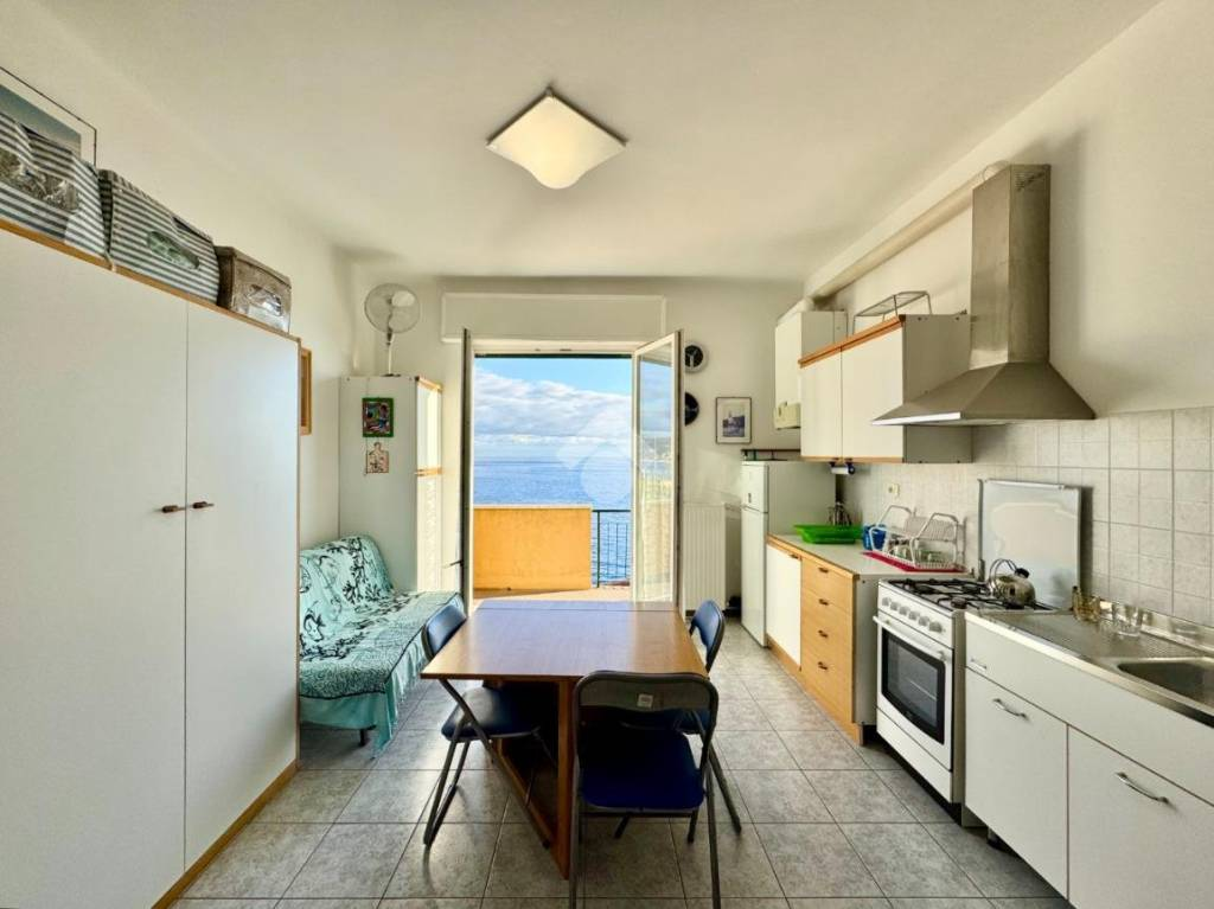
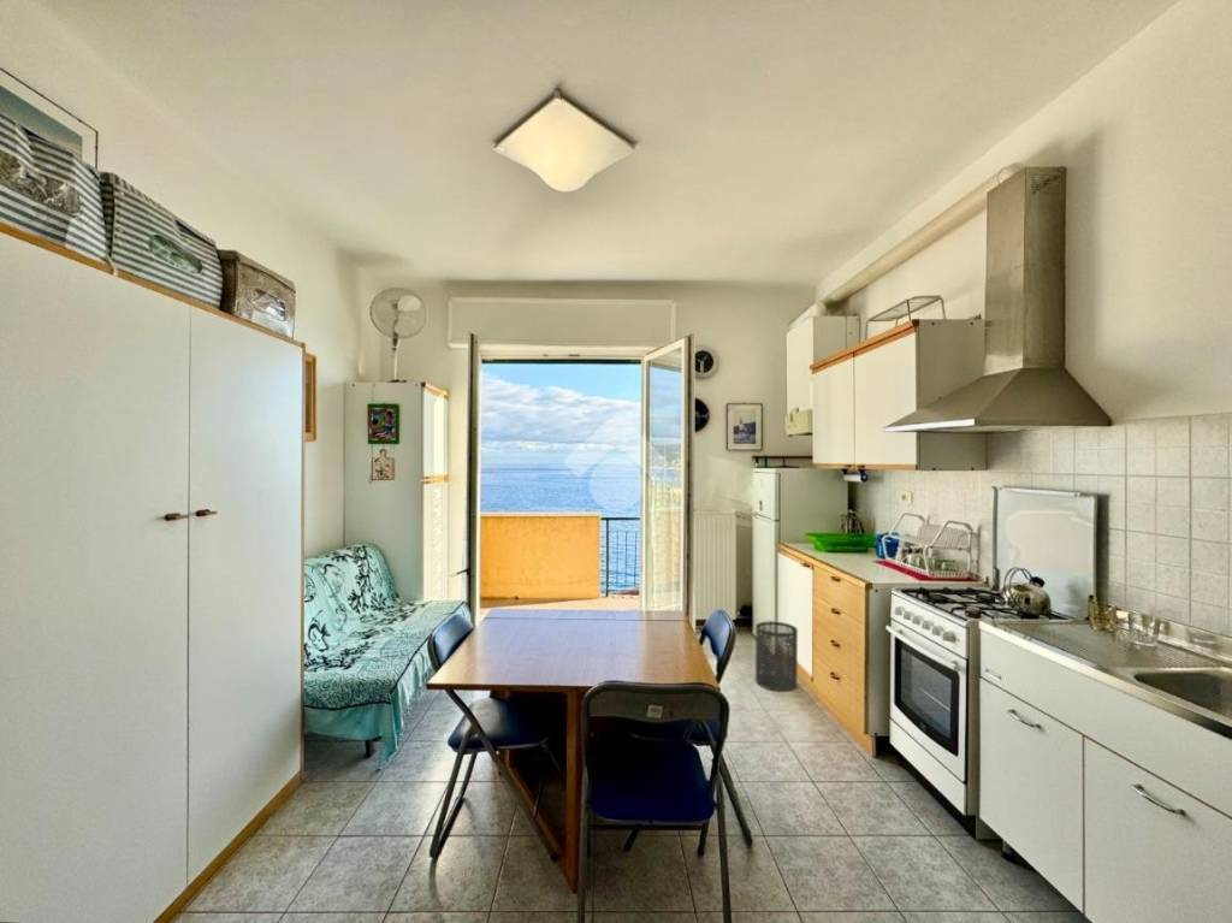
+ trash can [754,620,799,692]
